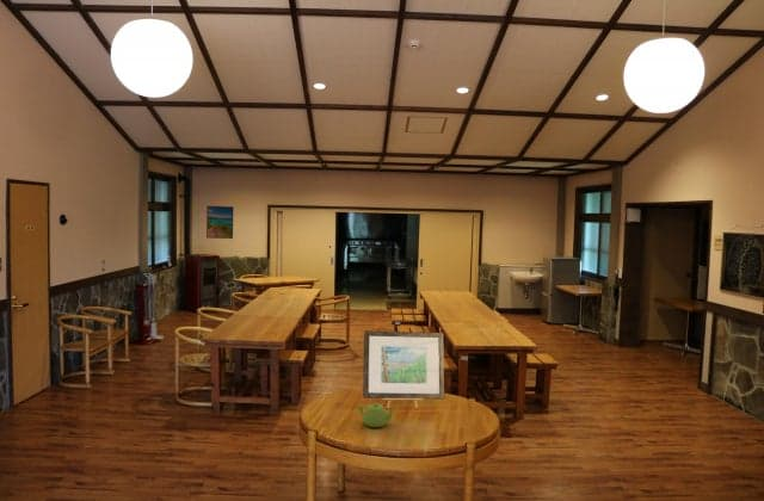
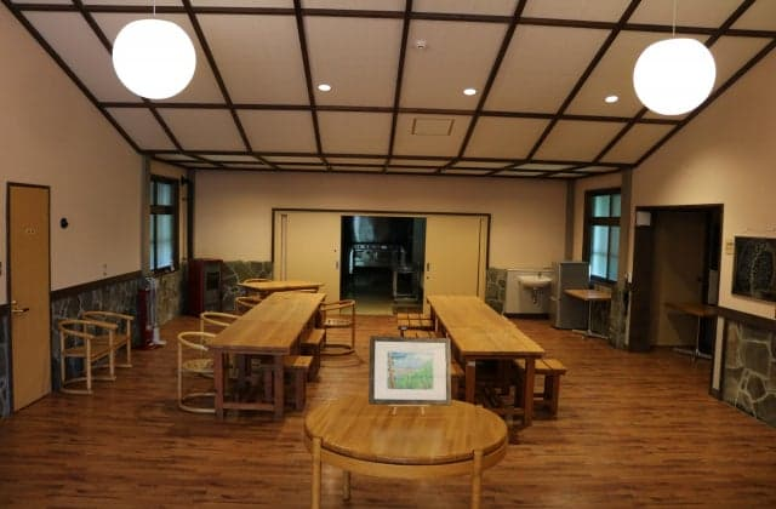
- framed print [205,205,234,240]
- teapot [358,402,396,428]
